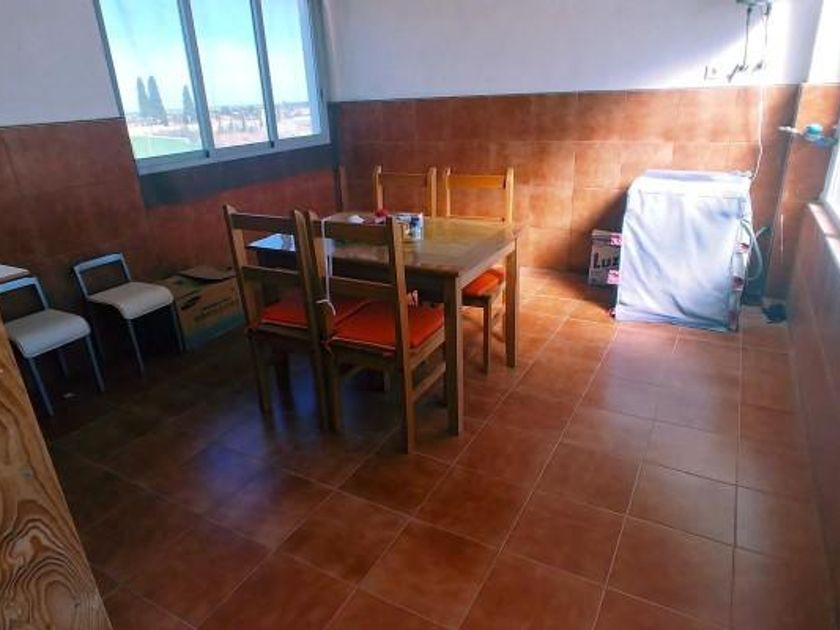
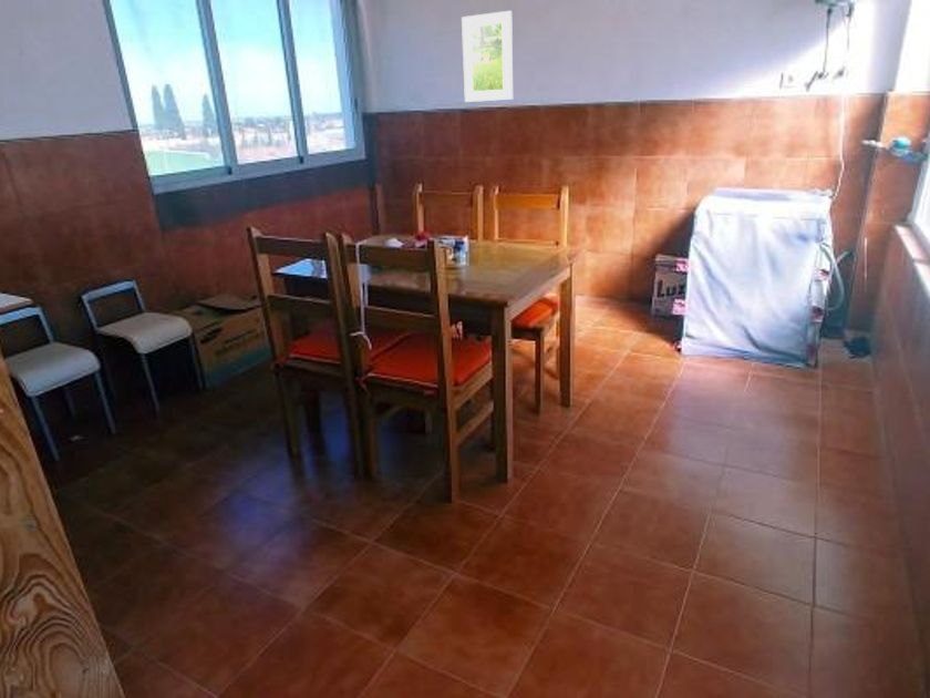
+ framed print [461,10,514,103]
